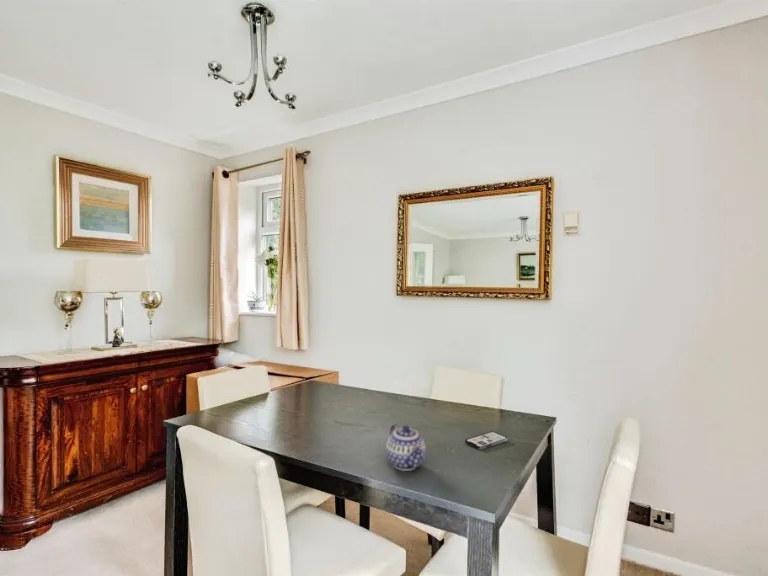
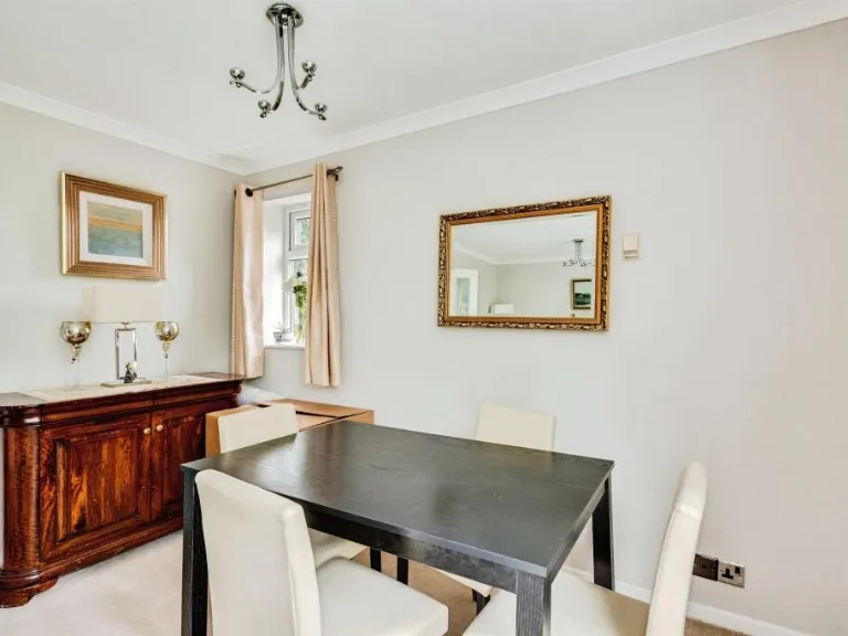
- teapot [385,423,427,472]
- phone case [464,431,509,451]
